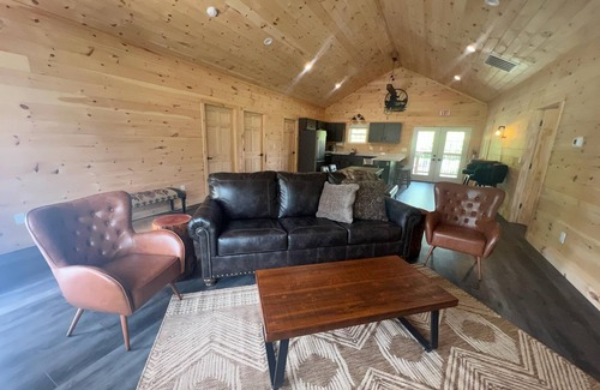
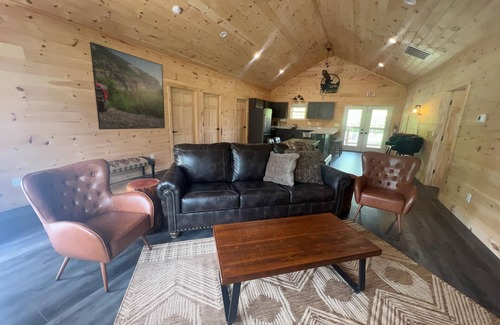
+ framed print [89,41,166,130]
